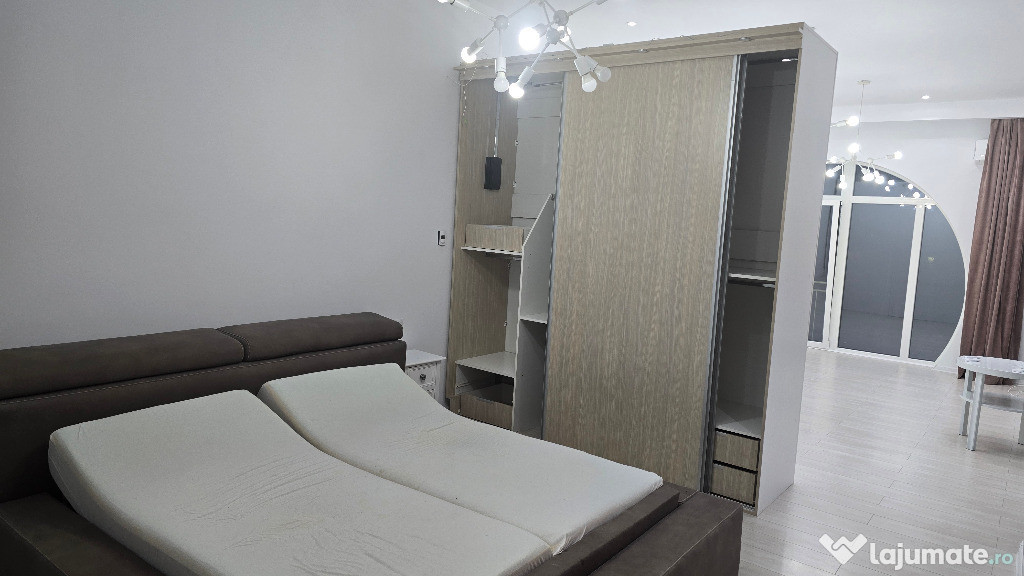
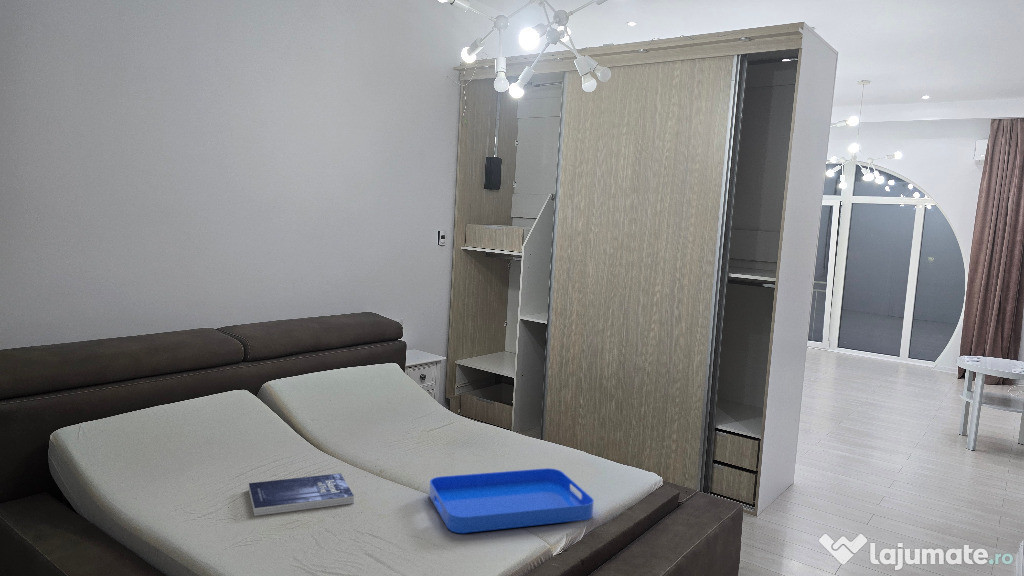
+ serving tray [428,467,595,534]
+ book [248,472,355,517]
